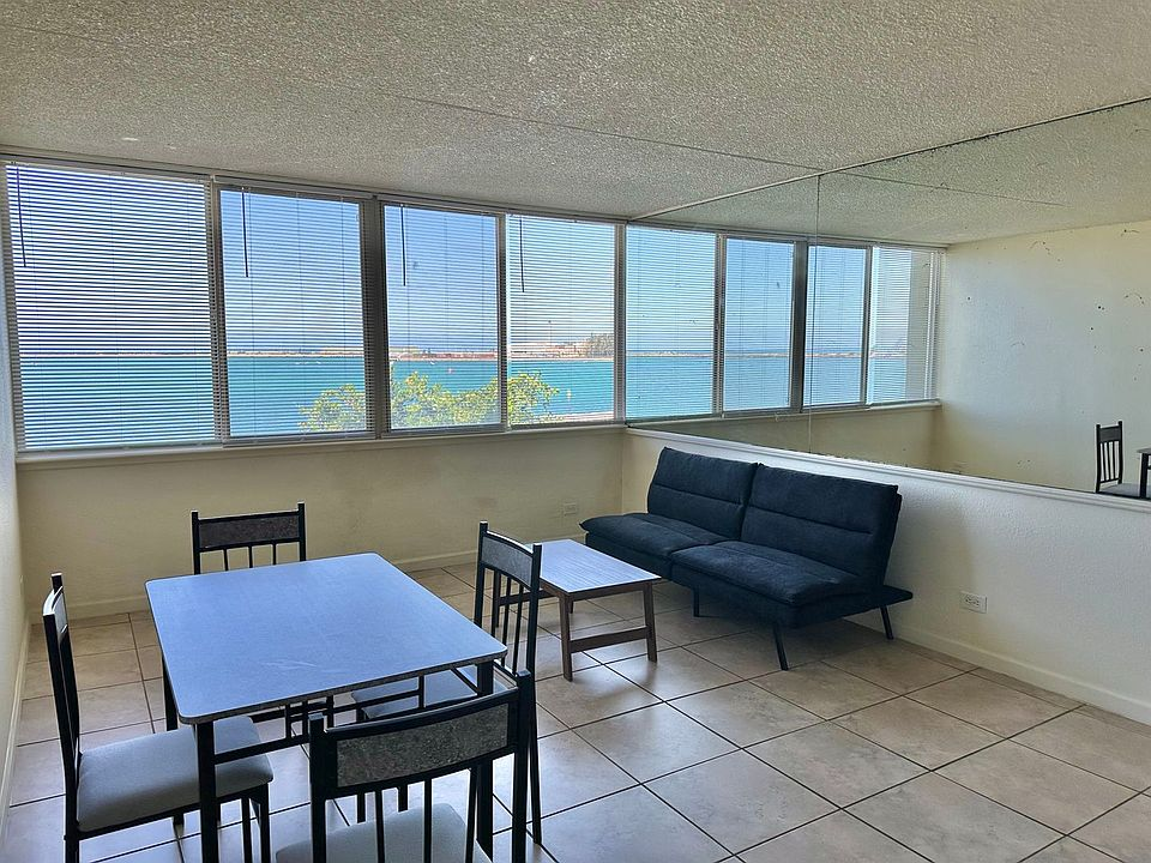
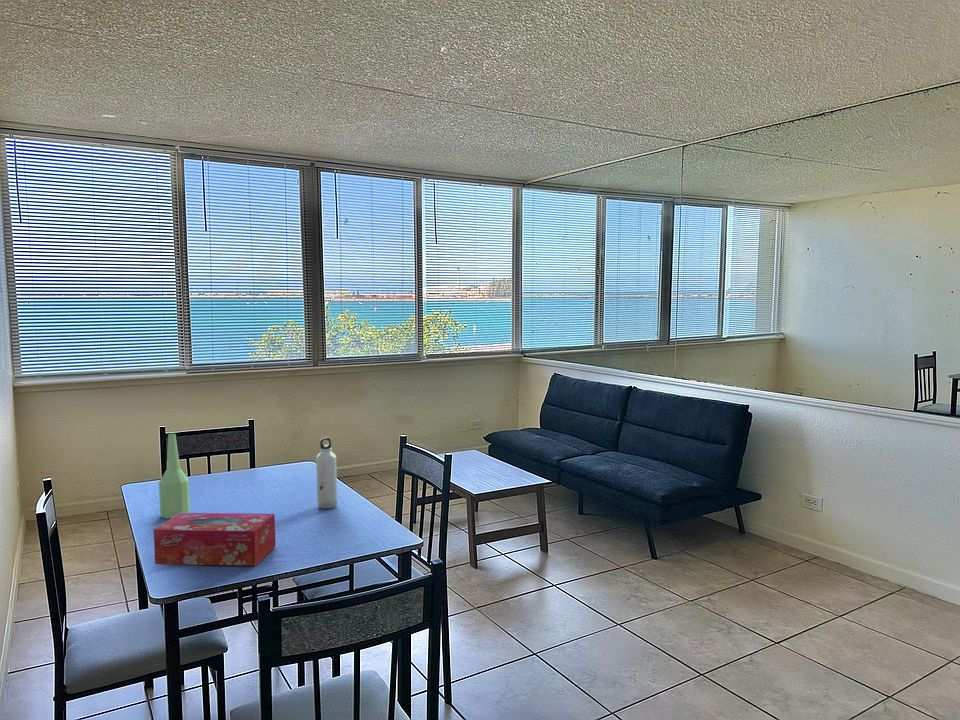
+ bottle [158,433,191,519]
+ water bottle [315,437,338,510]
+ tissue box [153,512,277,567]
